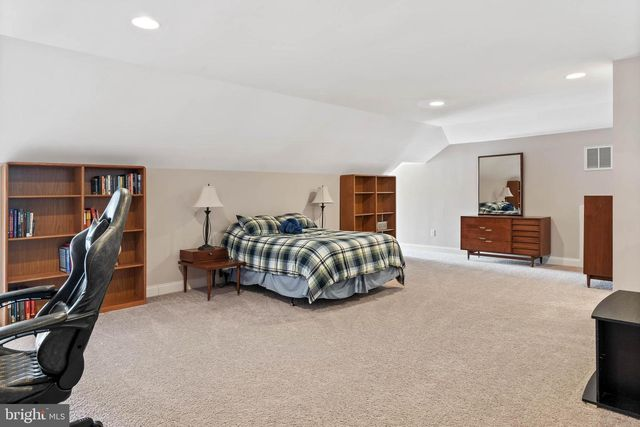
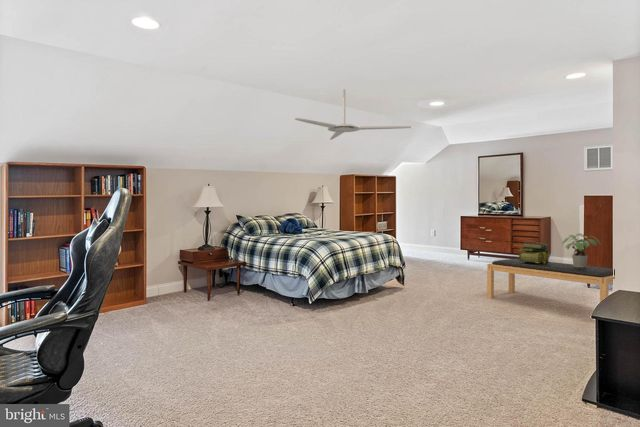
+ potted plant [562,233,602,267]
+ ceiling fan [293,88,412,141]
+ bench [486,258,616,303]
+ stack of books [518,242,551,263]
